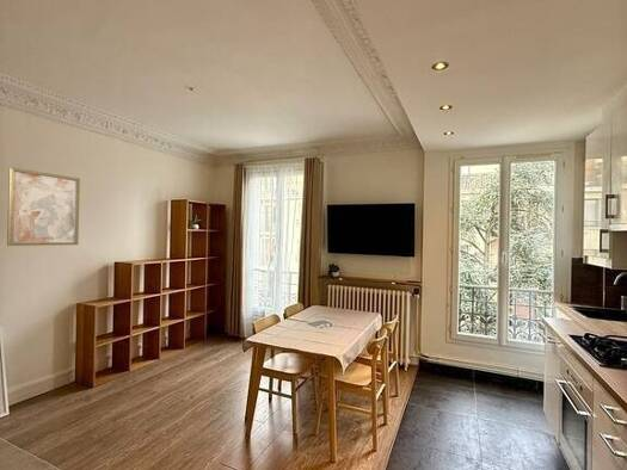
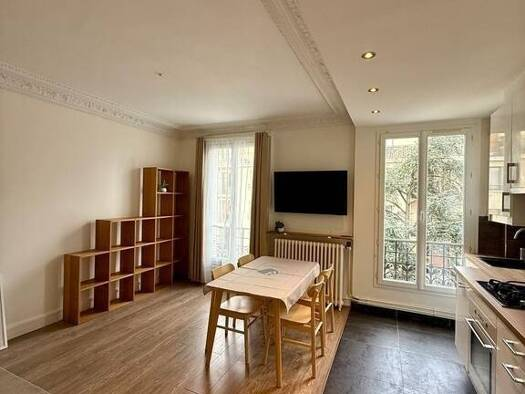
- wall art [6,166,81,247]
